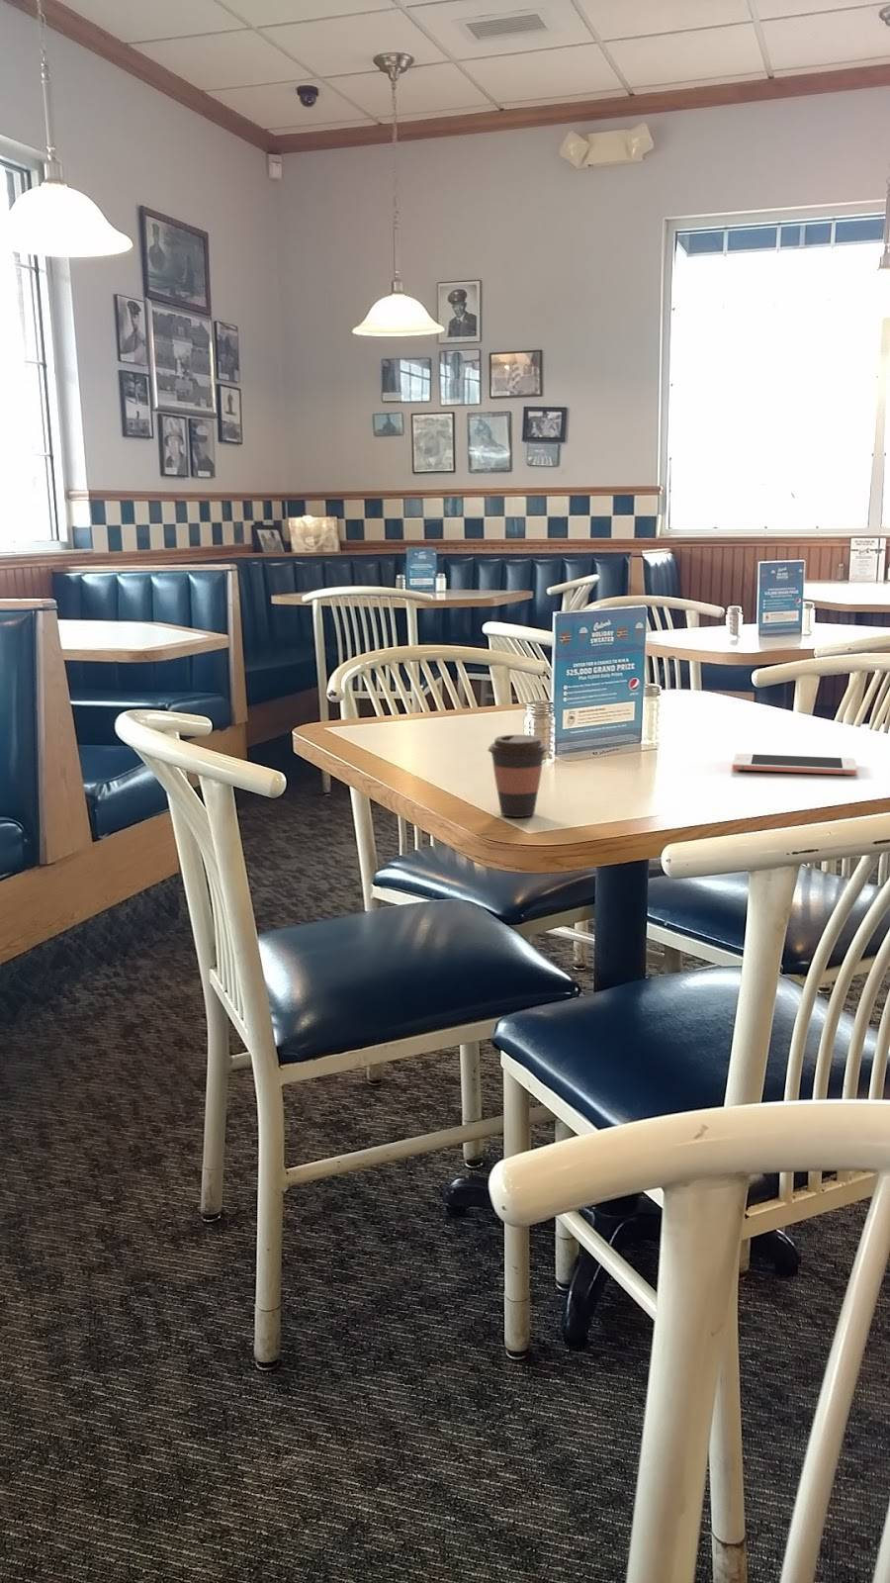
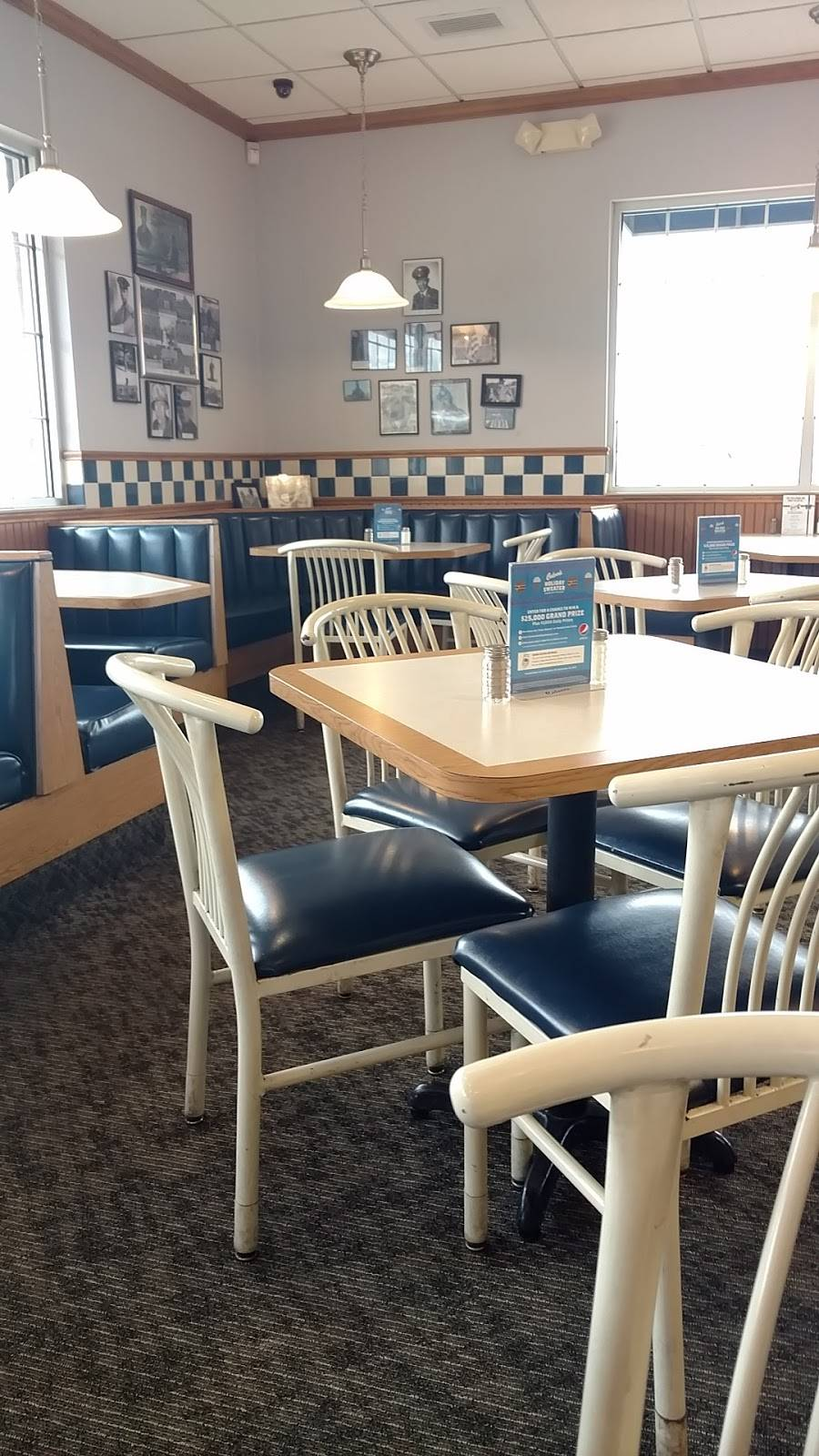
- cell phone [730,753,857,775]
- coffee cup [487,734,549,819]
